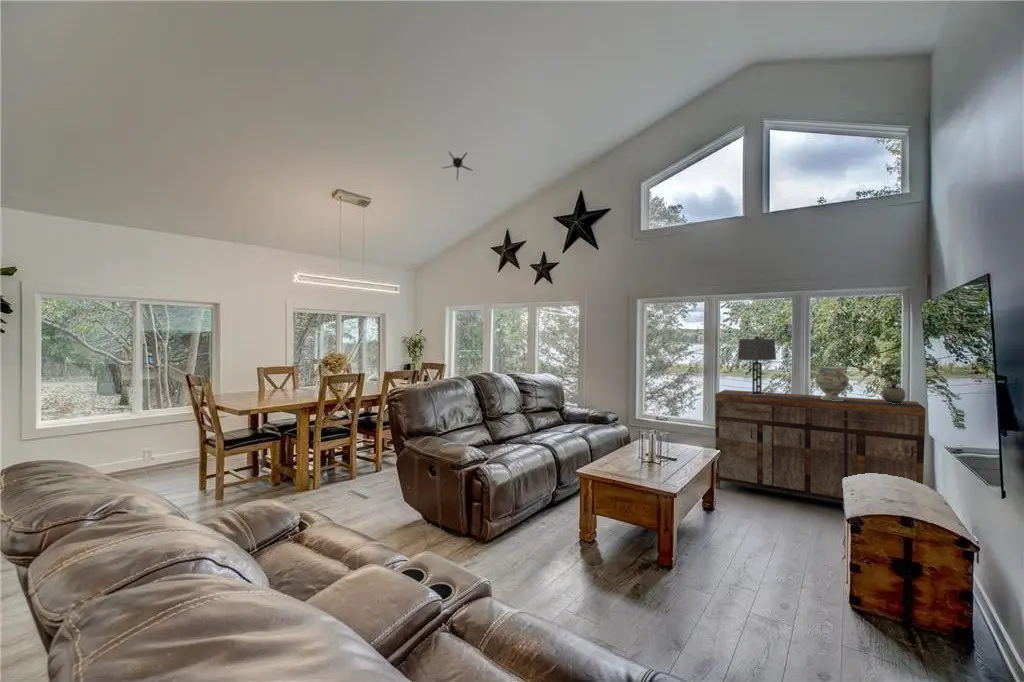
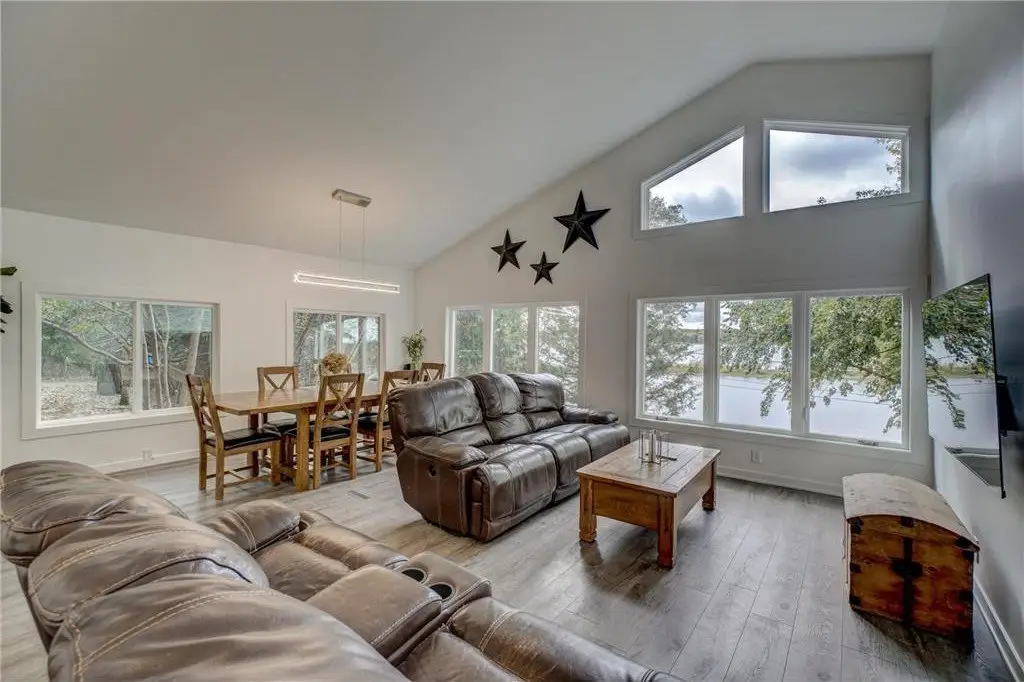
- sideboard [714,389,927,502]
- decorative vase [815,366,850,401]
- ceiling fan [441,150,473,181]
- potted plant [874,359,907,404]
- table lamp [737,336,777,395]
